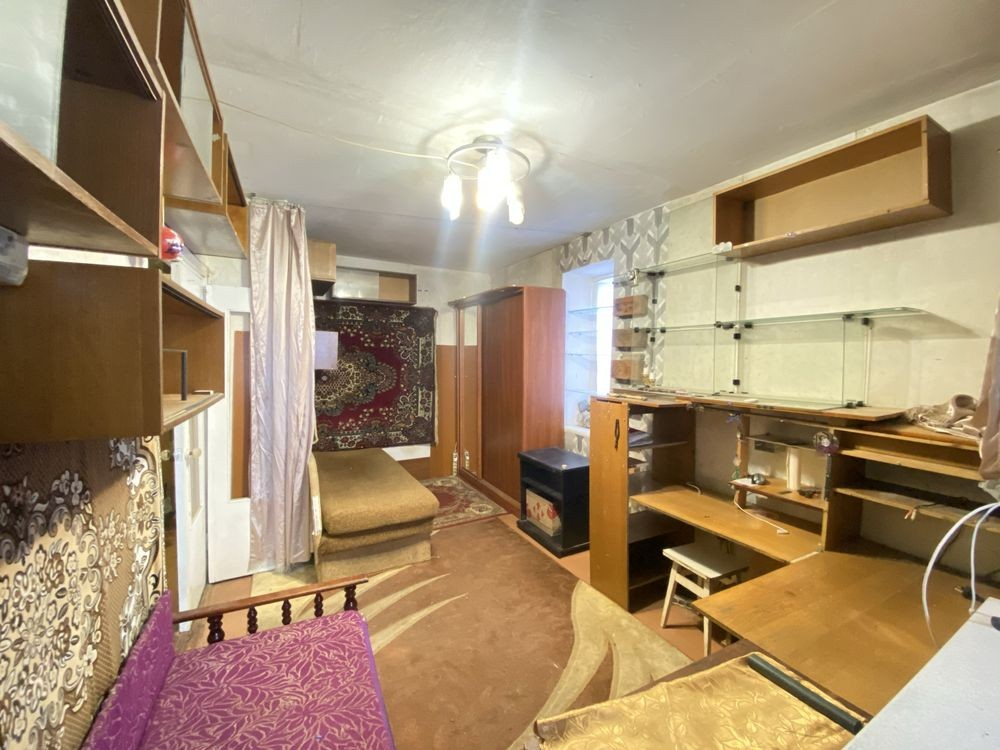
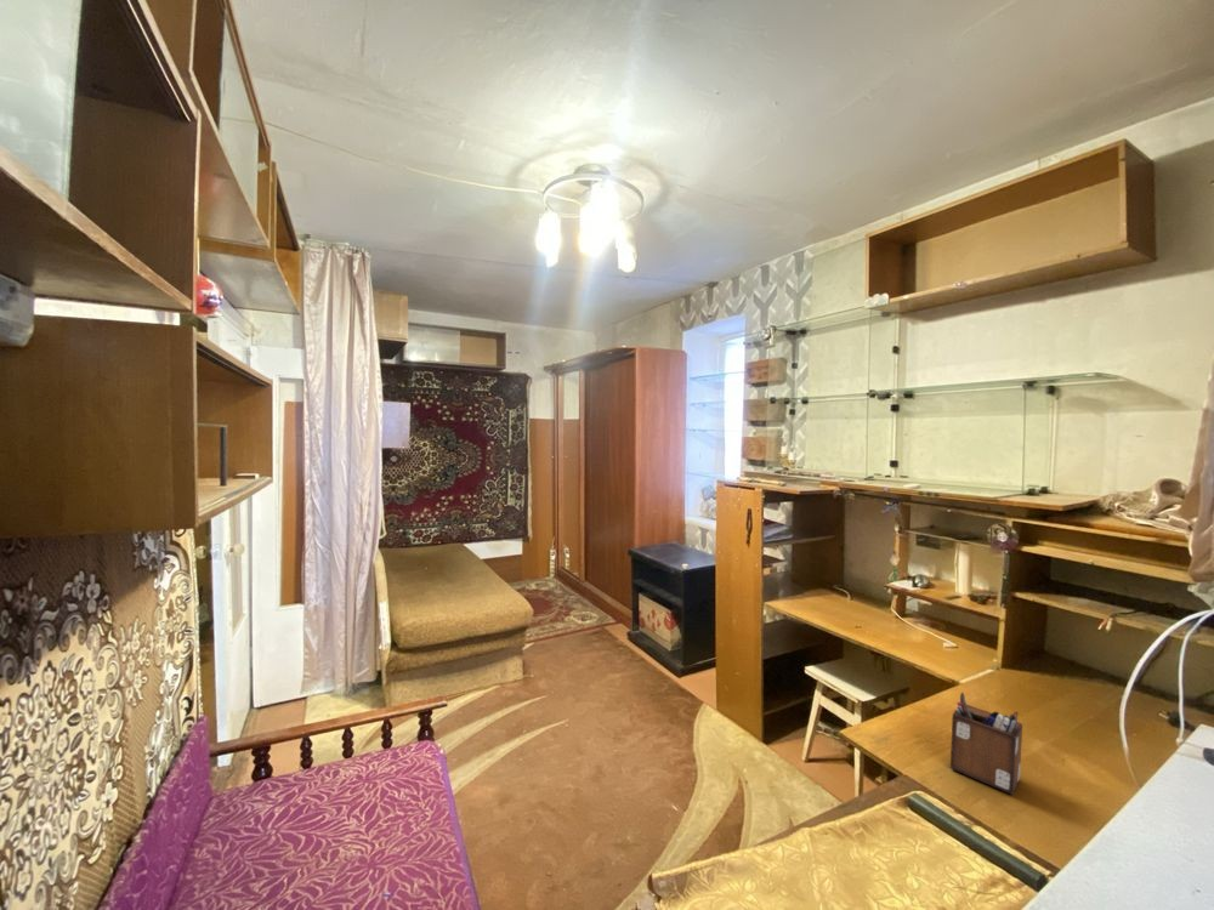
+ desk organizer [949,692,1023,796]
